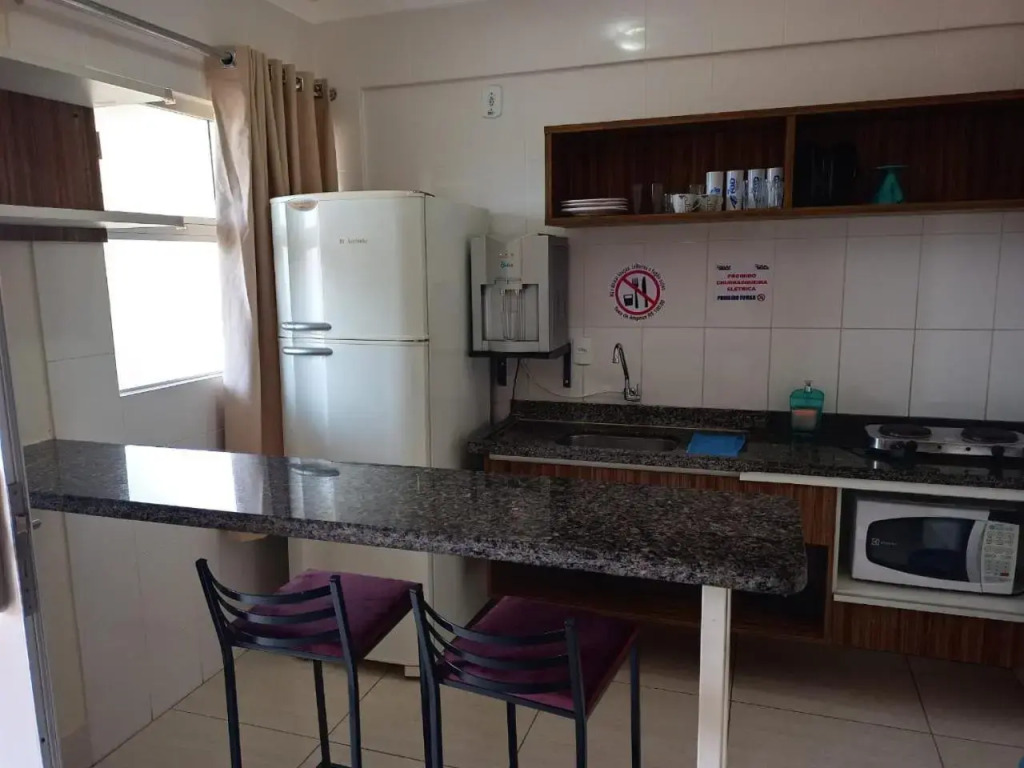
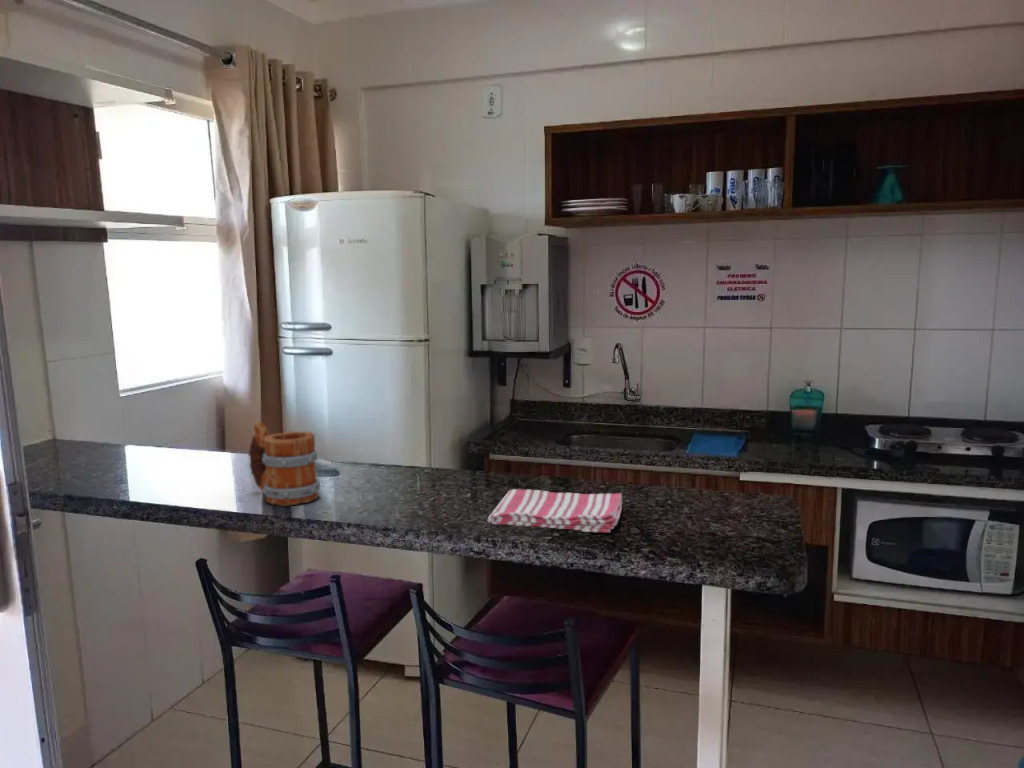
+ dish towel [487,488,623,534]
+ mug [248,421,321,507]
